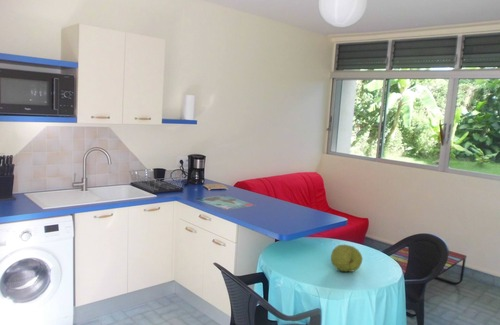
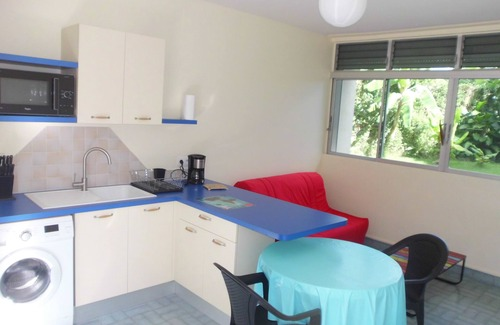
- fruit [330,243,364,273]
